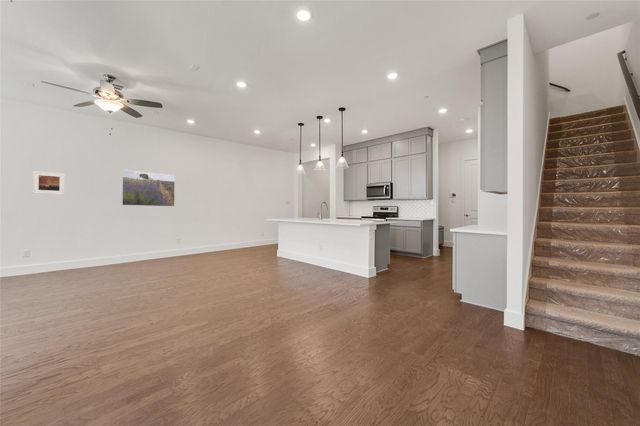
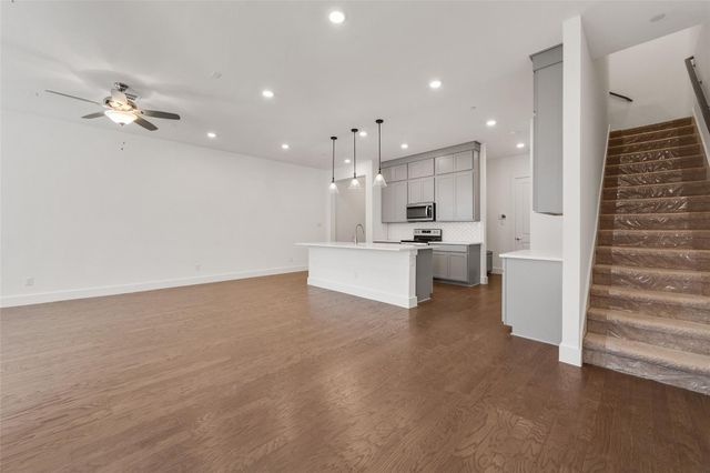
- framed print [32,170,66,196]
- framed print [121,169,176,207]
